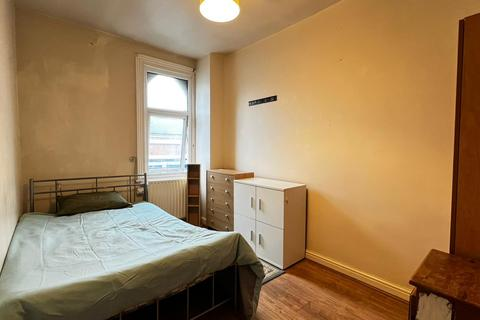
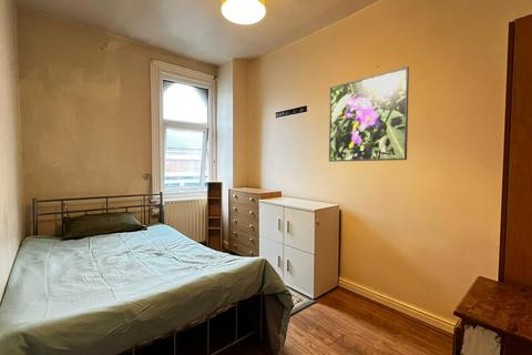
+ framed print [328,65,410,163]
